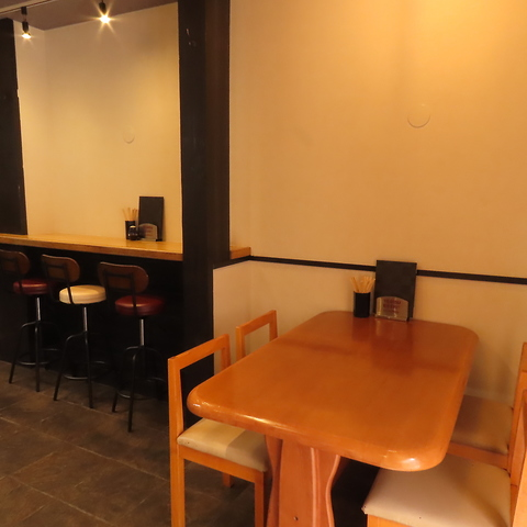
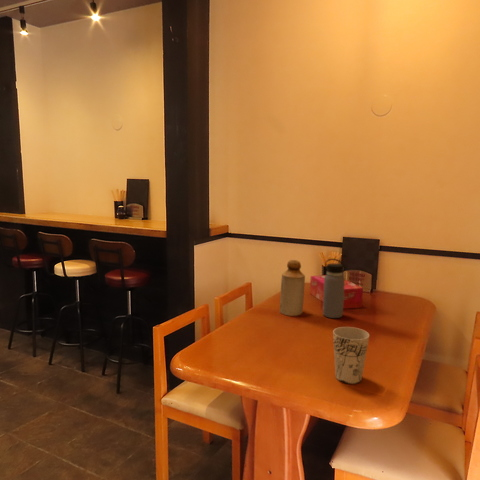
+ cup [332,326,370,385]
+ bottle [279,259,306,317]
+ tissue box [309,274,364,310]
+ water bottle [322,258,346,319]
